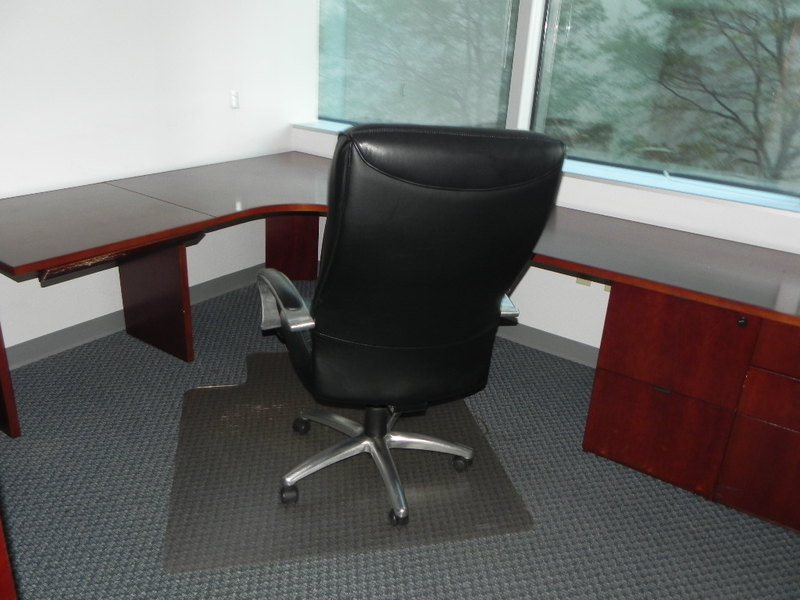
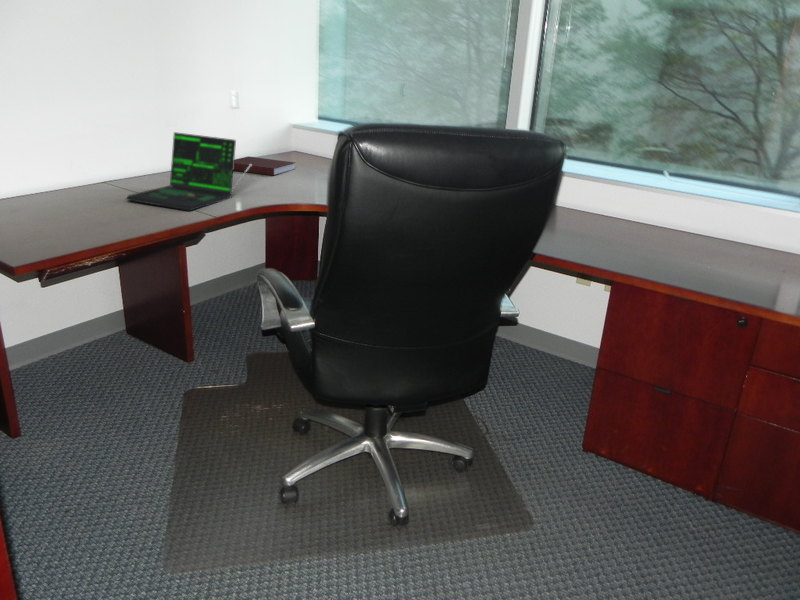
+ laptop [125,131,252,212]
+ notebook [233,156,296,177]
